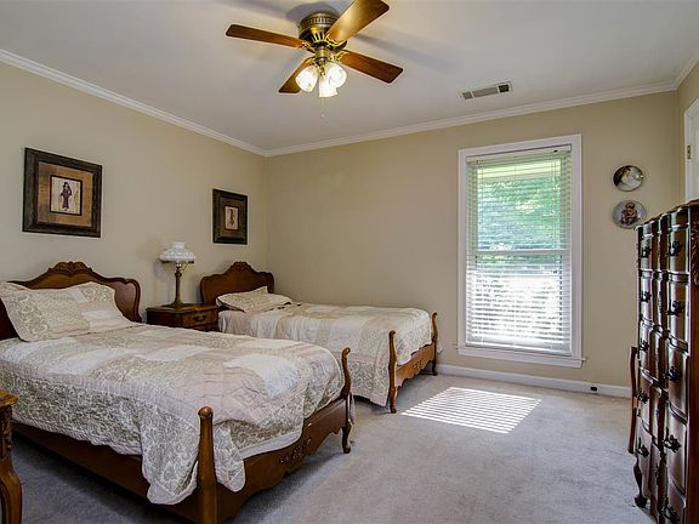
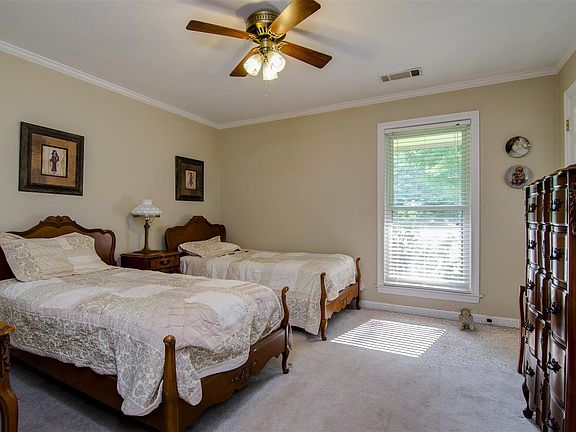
+ plush toy [458,306,476,331]
